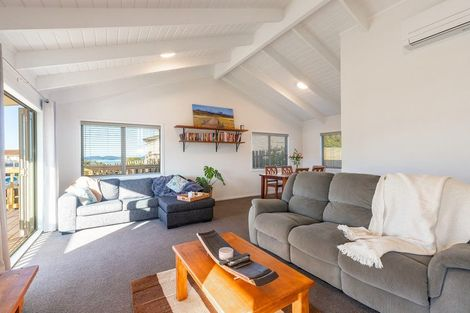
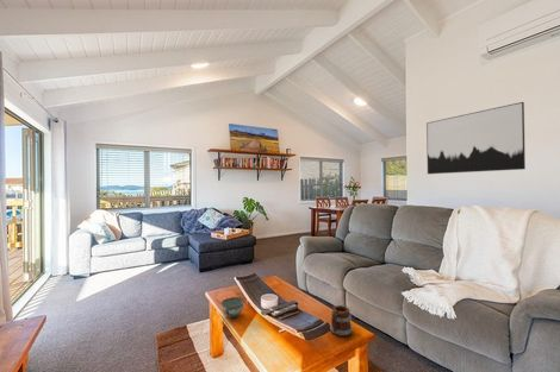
+ wall art [425,101,527,175]
+ mug [329,304,354,338]
+ bowl [220,296,245,319]
